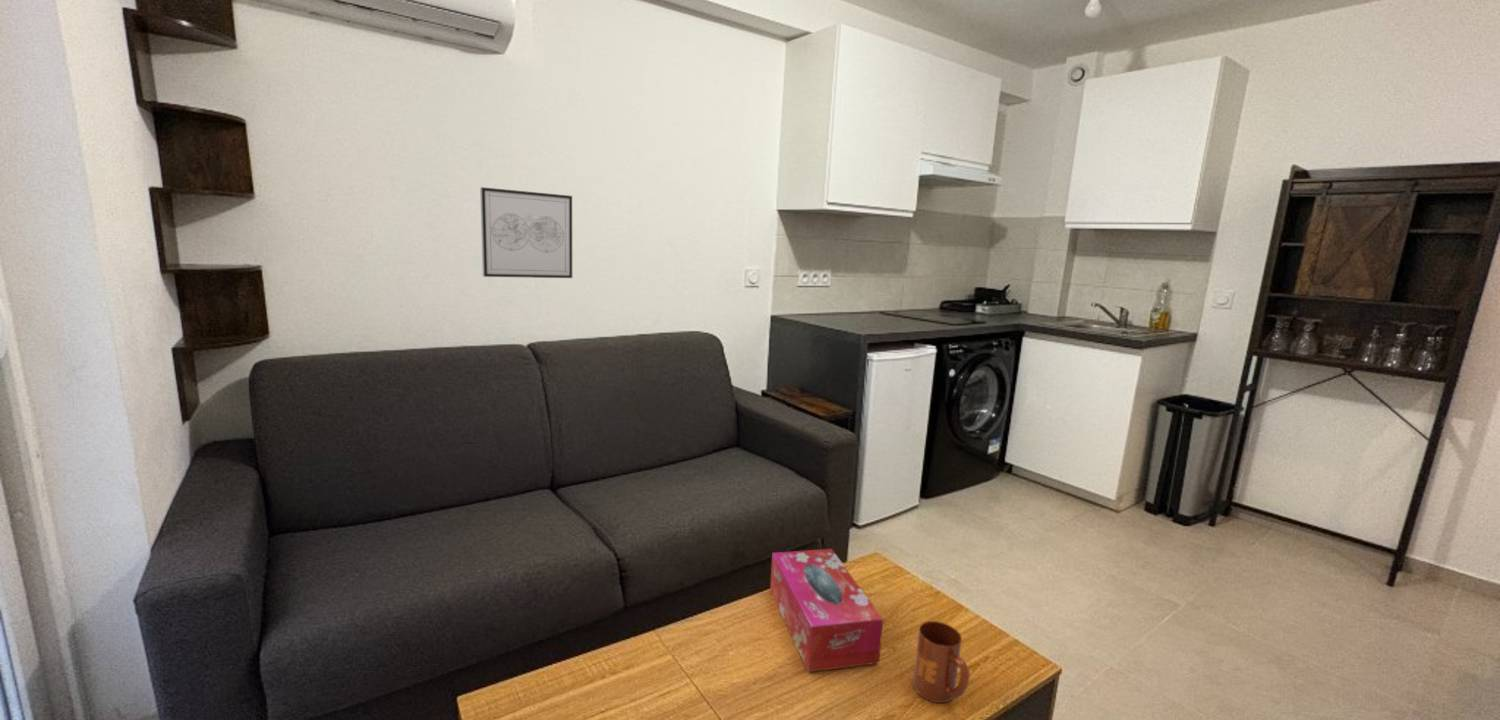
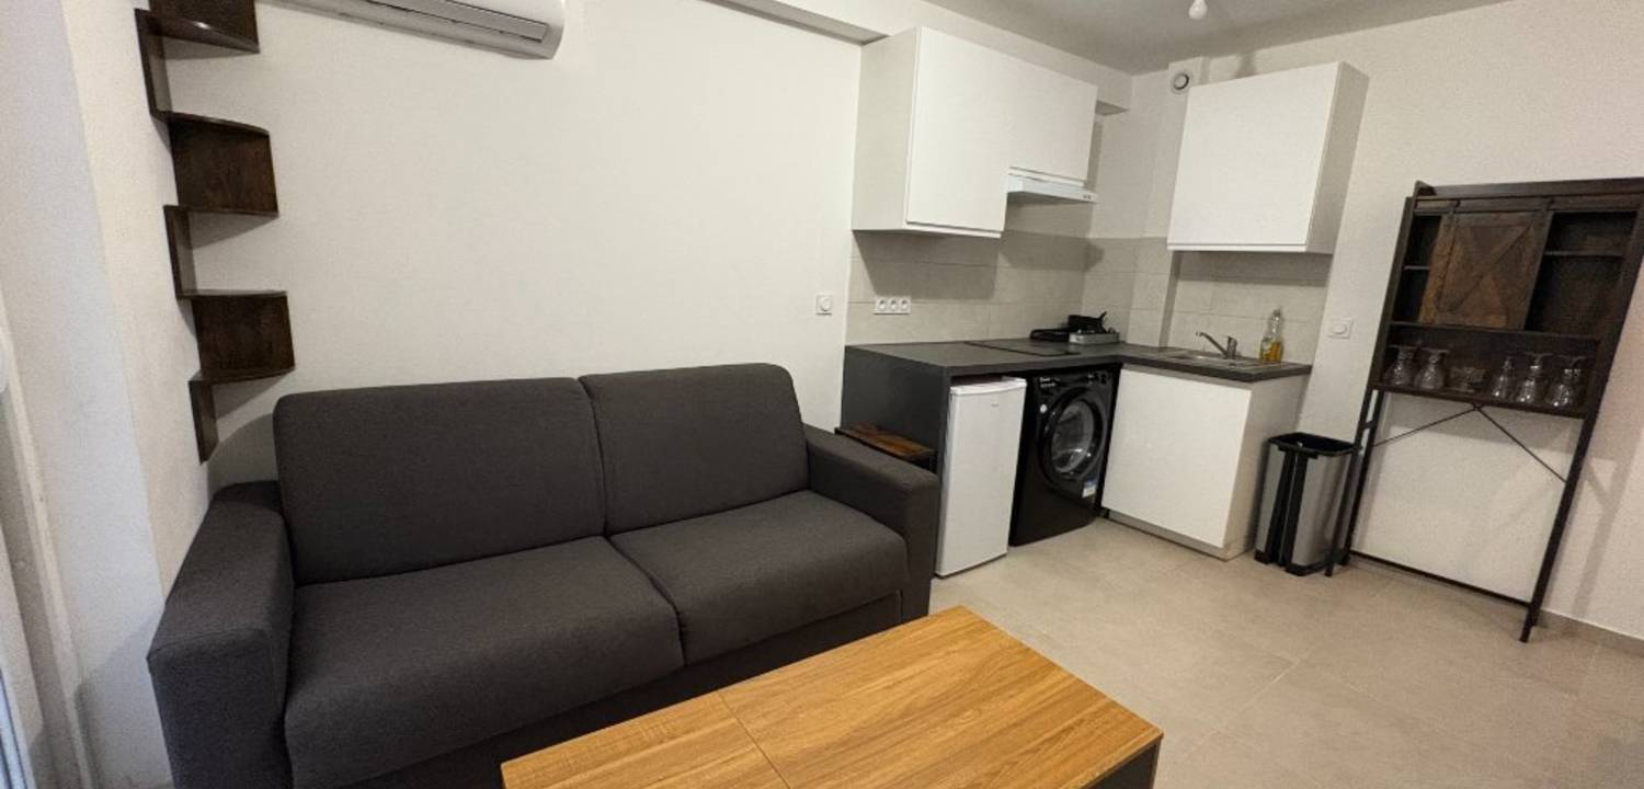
- mug [912,620,971,704]
- wall art [479,186,573,279]
- tissue box [769,548,884,673]
